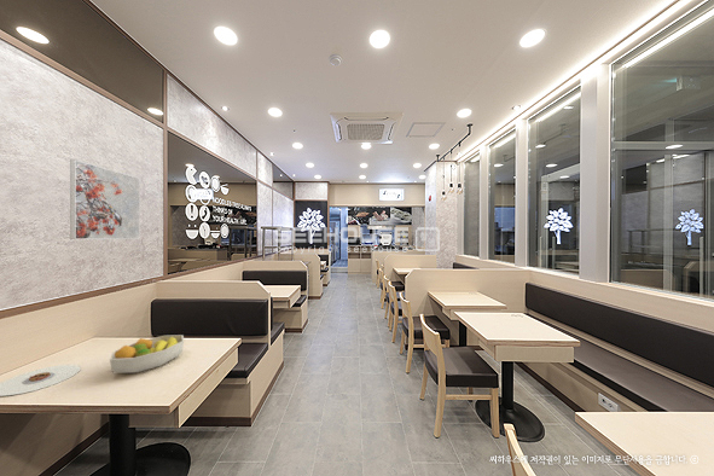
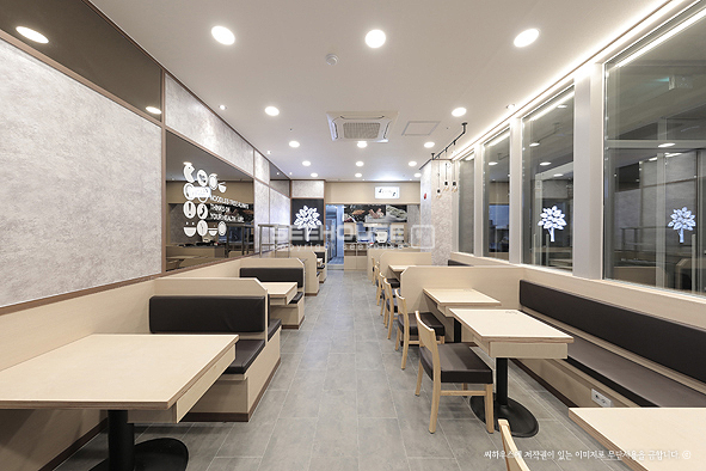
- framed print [69,158,141,240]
- plate [0,364,81,397]
- fruit bowl [109,333,185,375]
